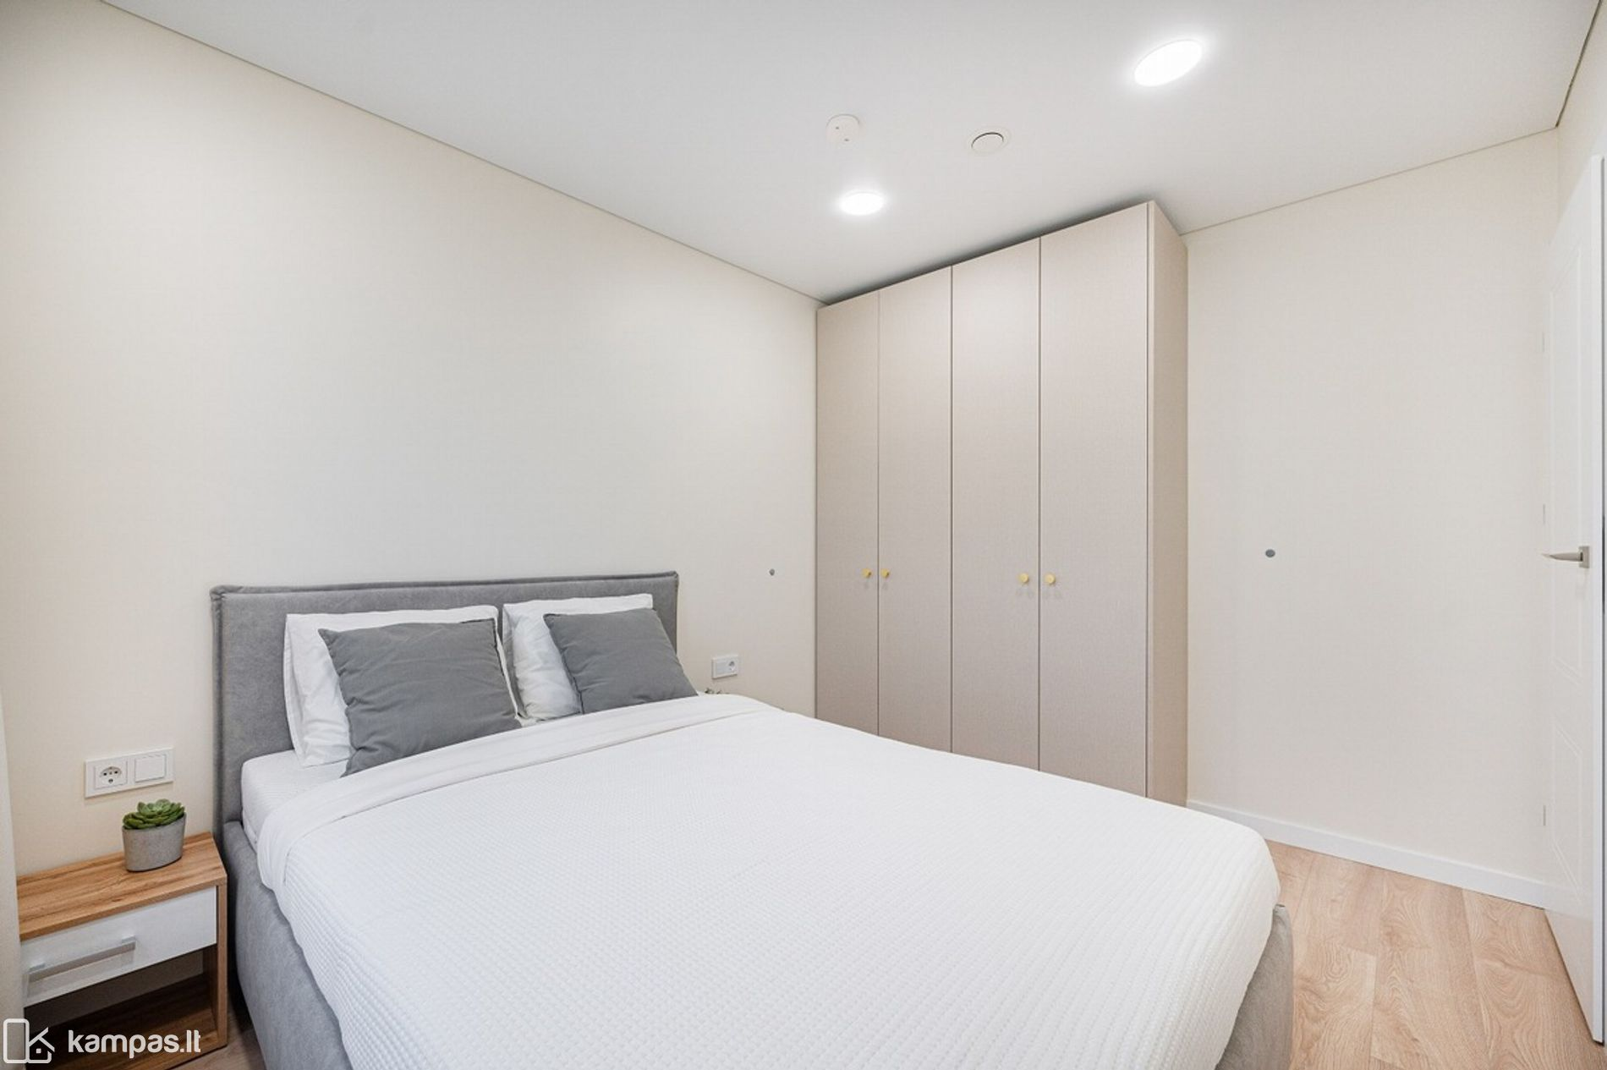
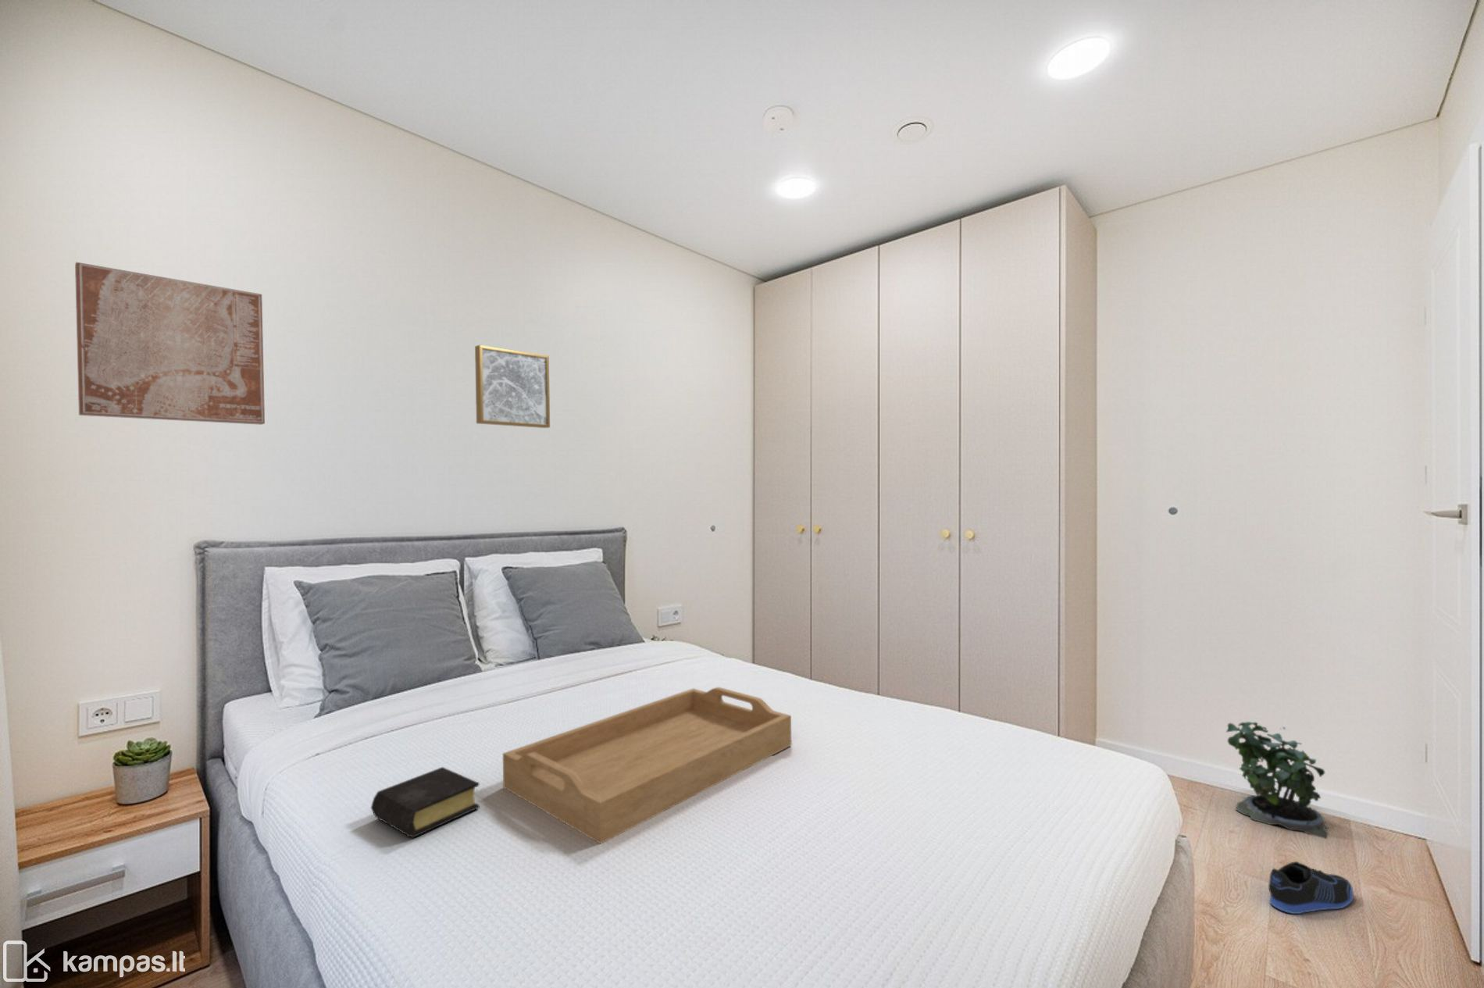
+ wall art [474,344,550,429]
+ book [370,766,481,839]
+ sneaker [1268,861,1354,914]
+ serving tray [503,687,792,845]
+ potted plant [1225,721,1330,839]
+ wall art [74,261,266,426]
